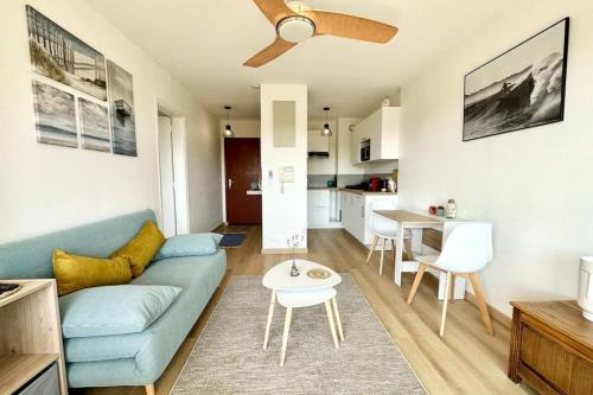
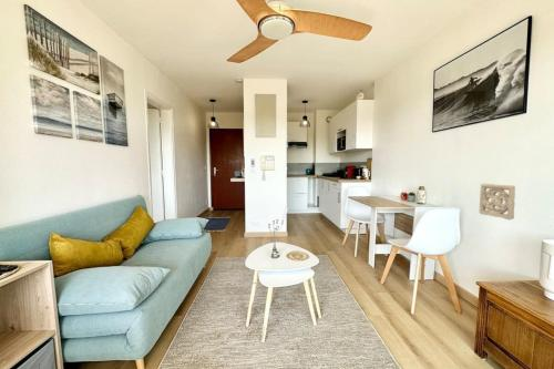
+ wall ornament [479,183,516,221]
